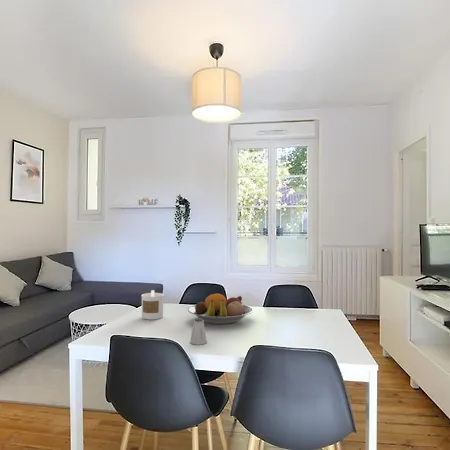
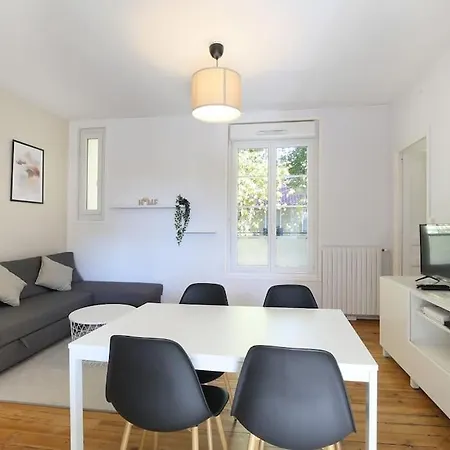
- saltshaker [189,317,208,346]
- fruit bowl [187,292,254,325]
- candle [141,289,165,321]
